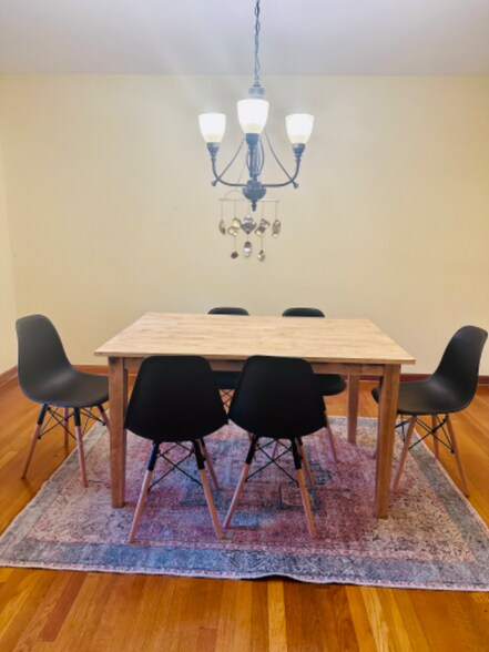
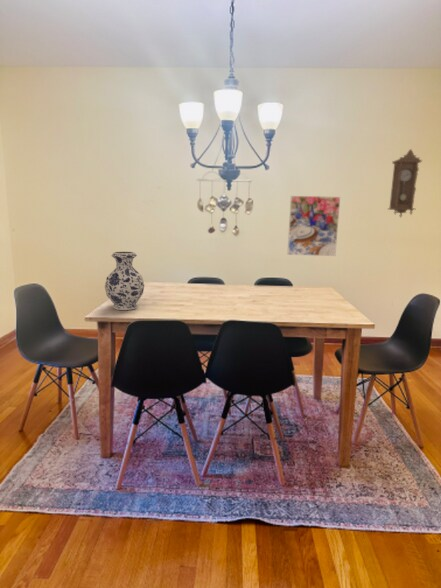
+ vase [104,251,145,311]
+ pendulum clock [387,148,423,219]
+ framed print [286,195,341,257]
